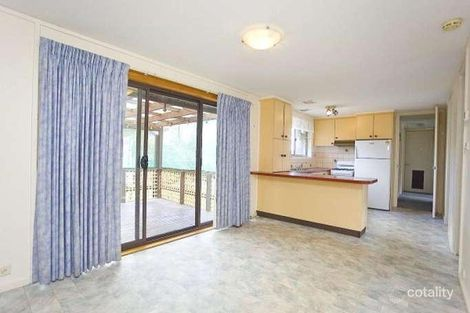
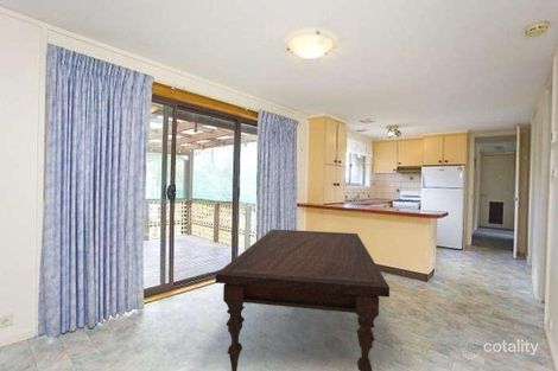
+ dining table [215,228,391,371]
